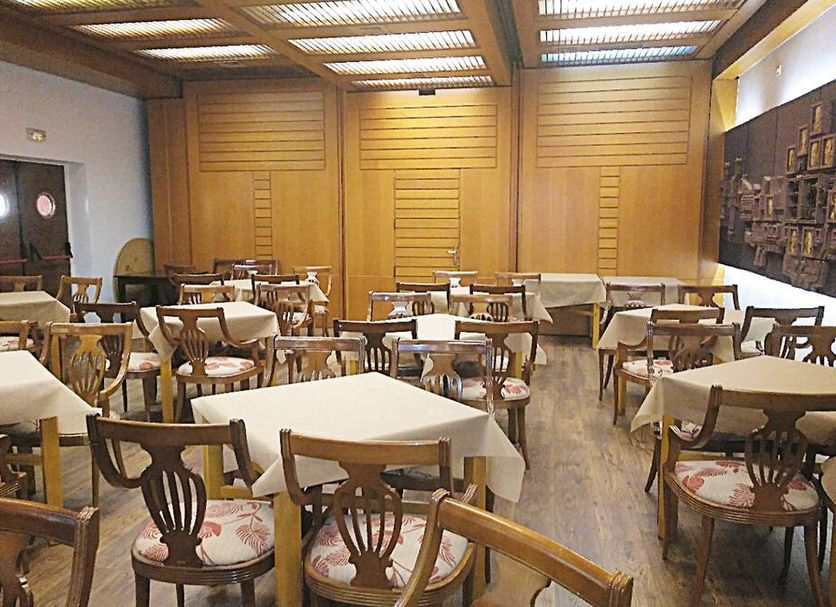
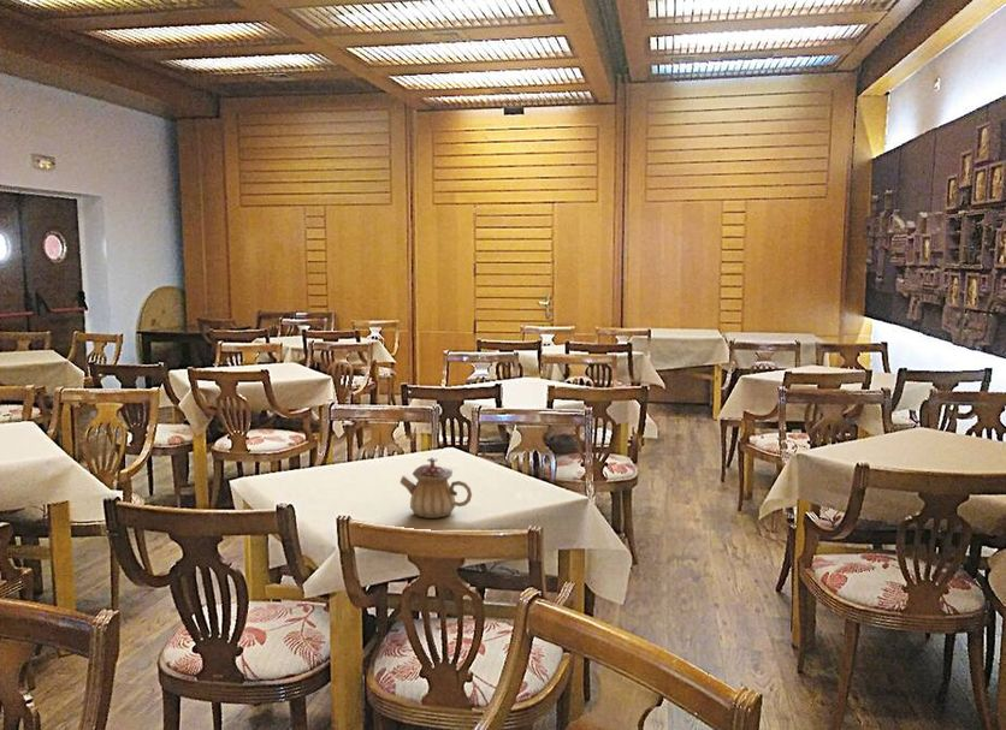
+ teapot [400,456,473,520]
